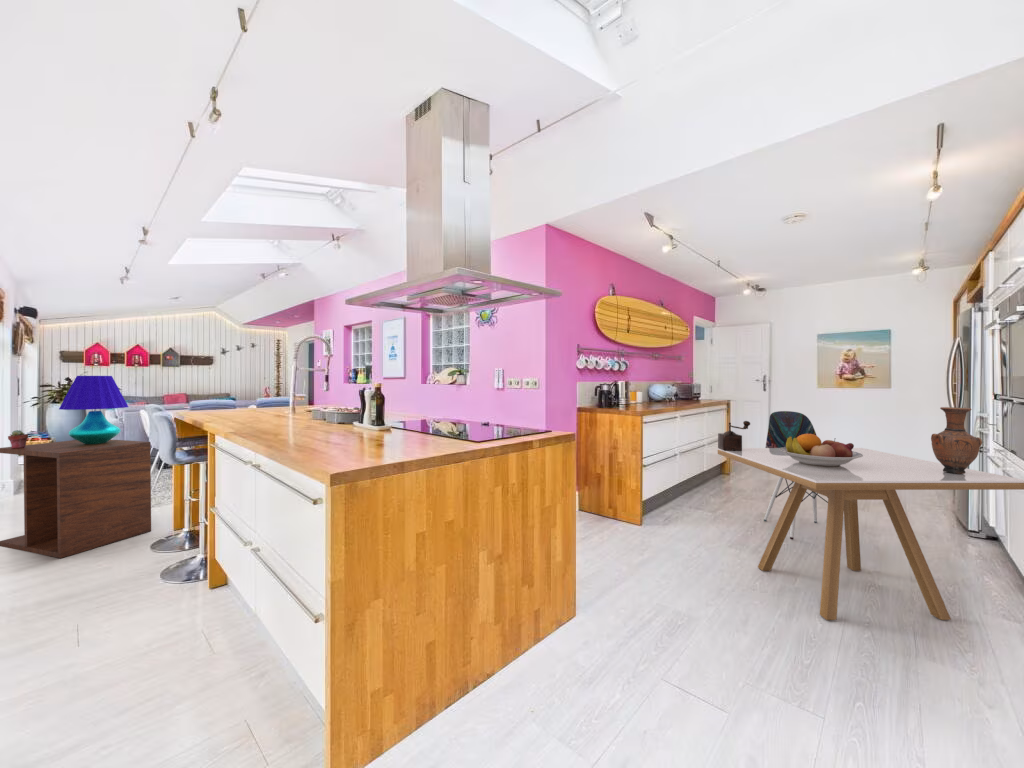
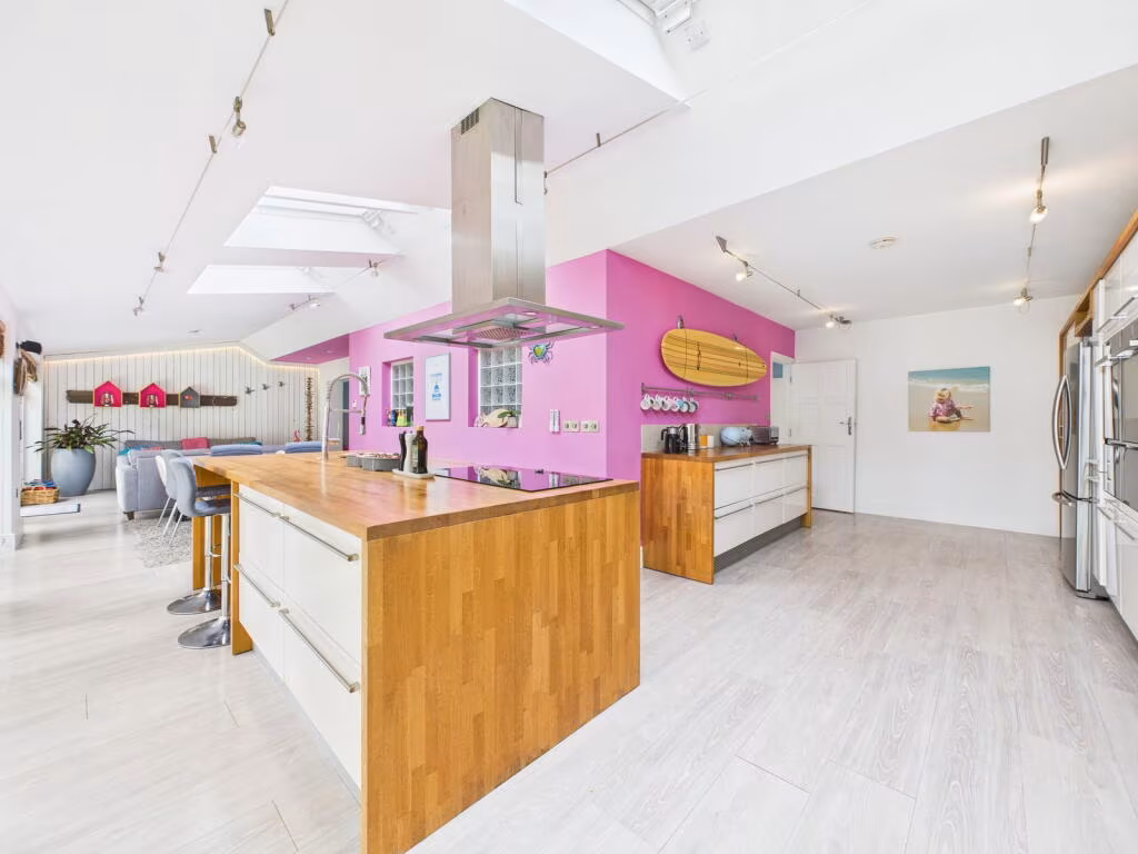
- dining table [717,447,1024,621]
- chair [763,410,845,541]
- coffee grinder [717,420,751,451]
- fruit bowl [779,434,863,467]
- potted succulent [7,429,29,449]
- side table [0,439,152,559]
- table lamp [58,375,129,444]
- vase [930,406,983,475]
